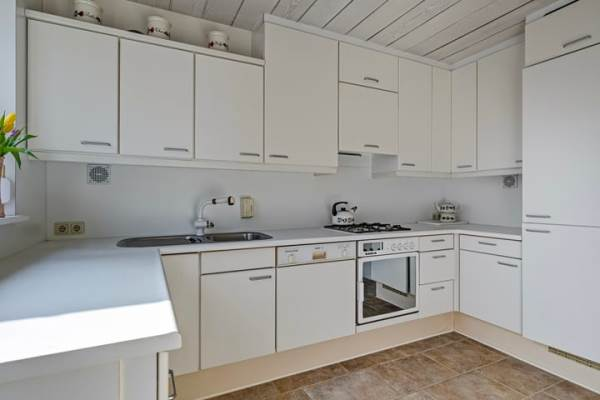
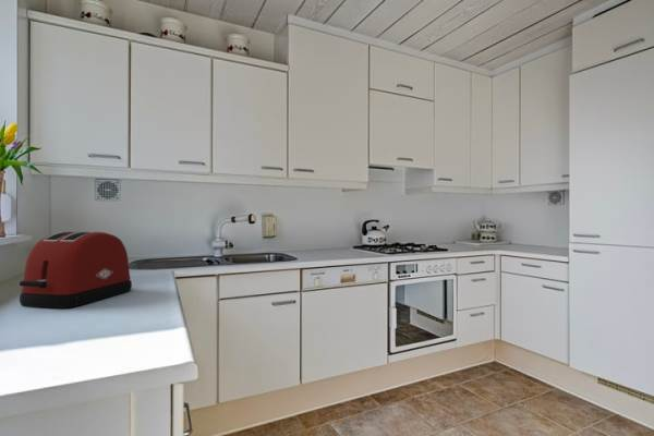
+ toaster [19,230,133,310]
